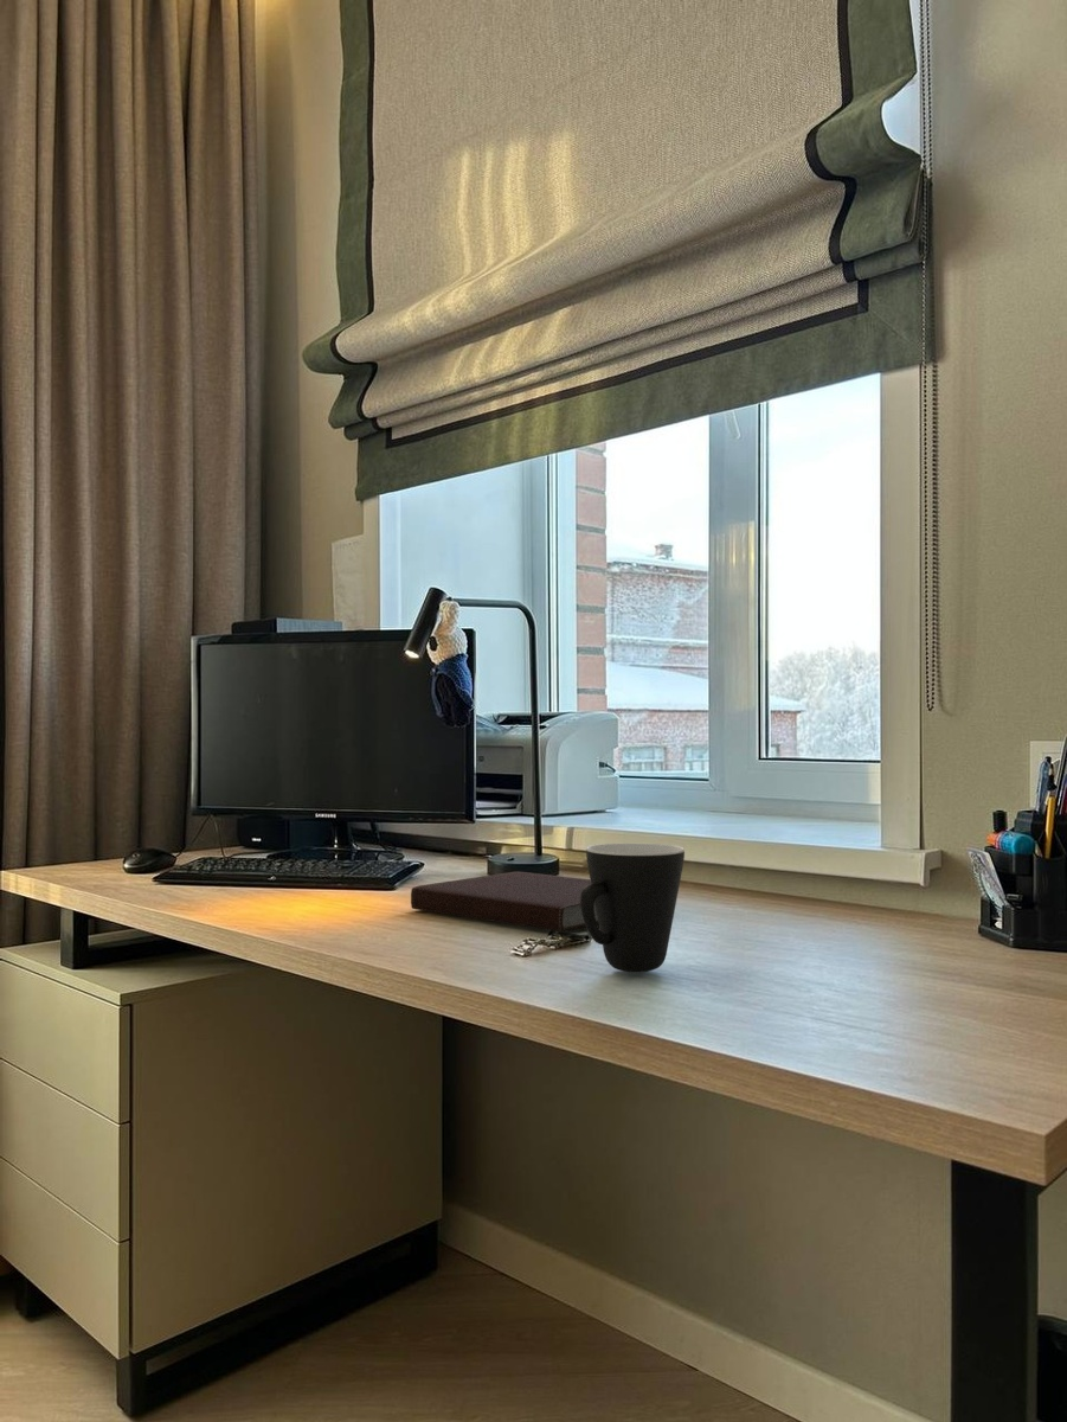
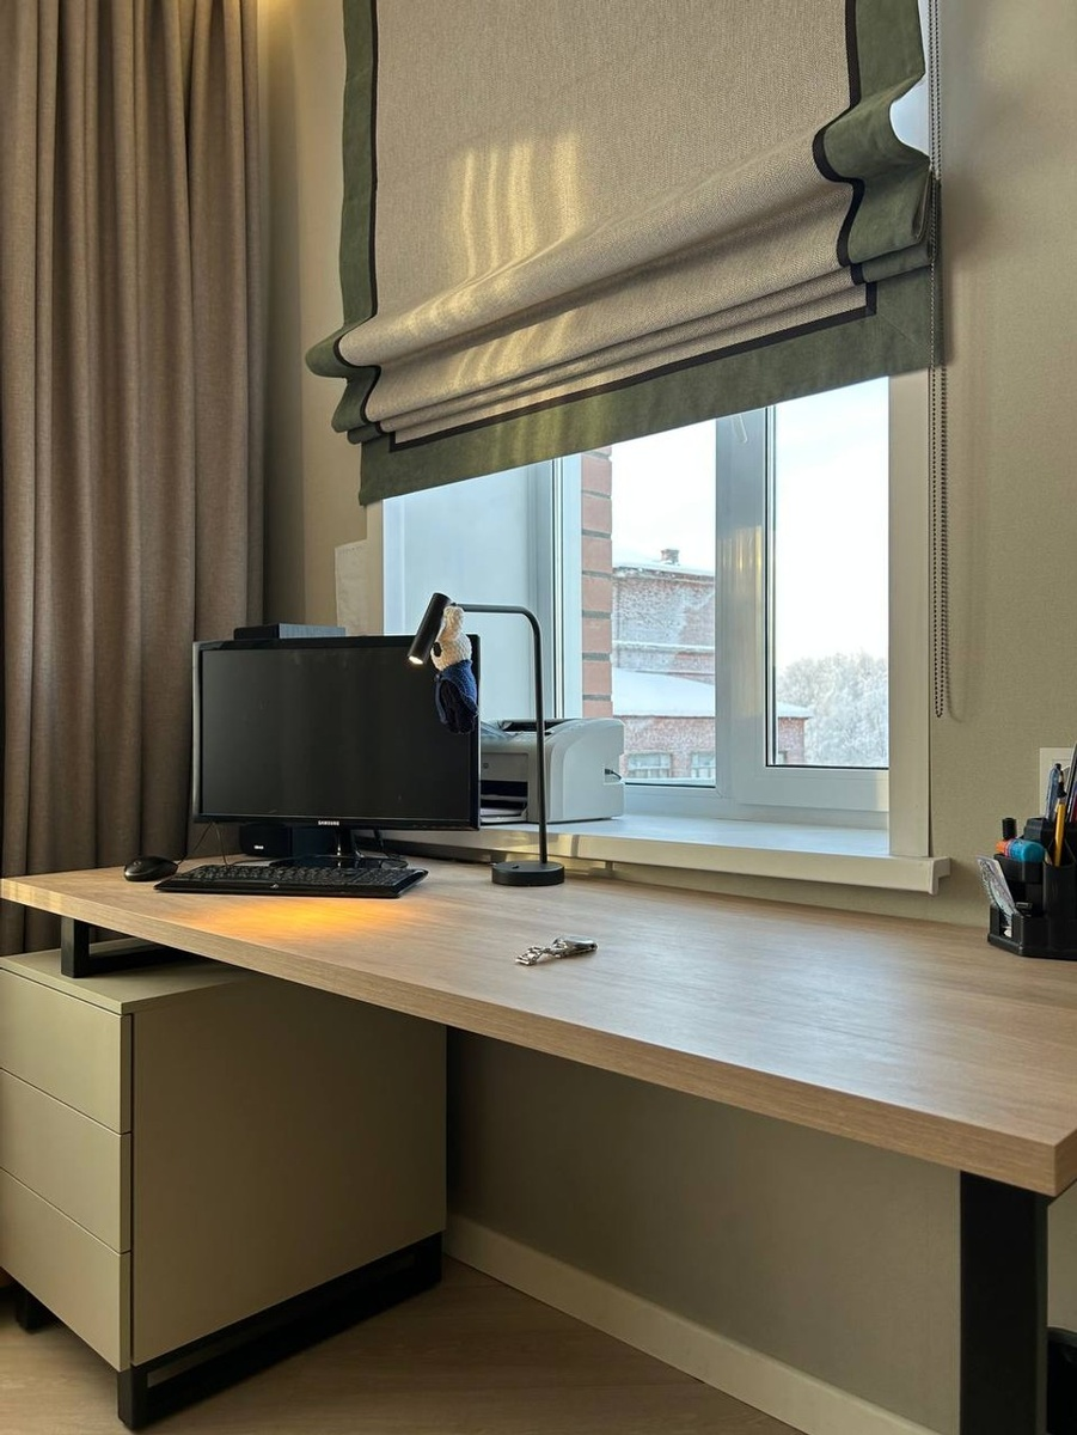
- mug [580,843,686,974]
- notebook [410,870,599,933]
